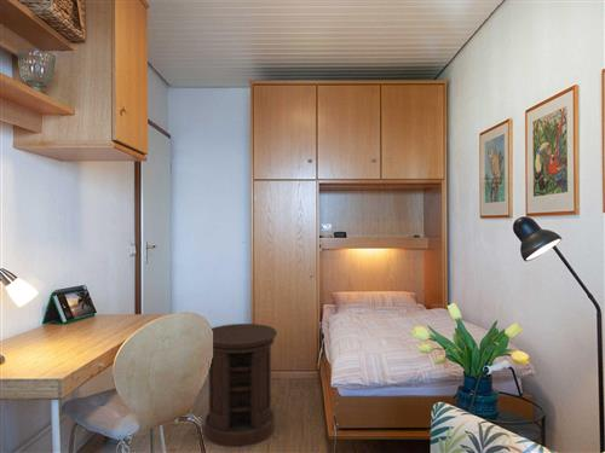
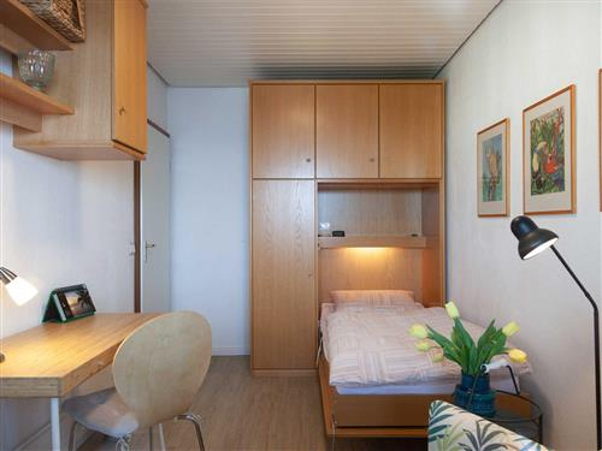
- side table [203,323,278,448]
